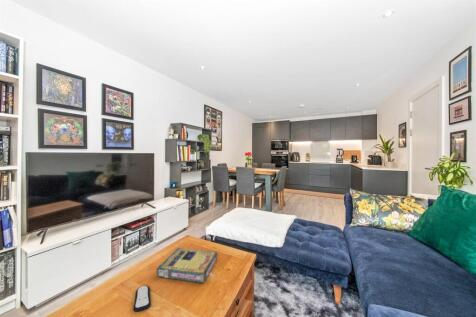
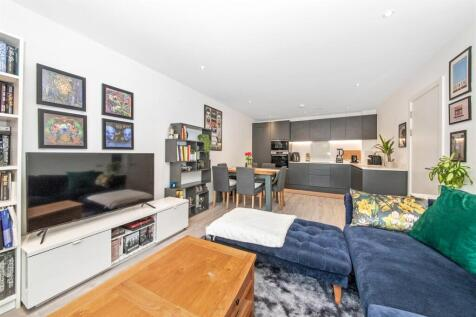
- video game box [156,247,218,284]
- remote control [132,285,152,313]
